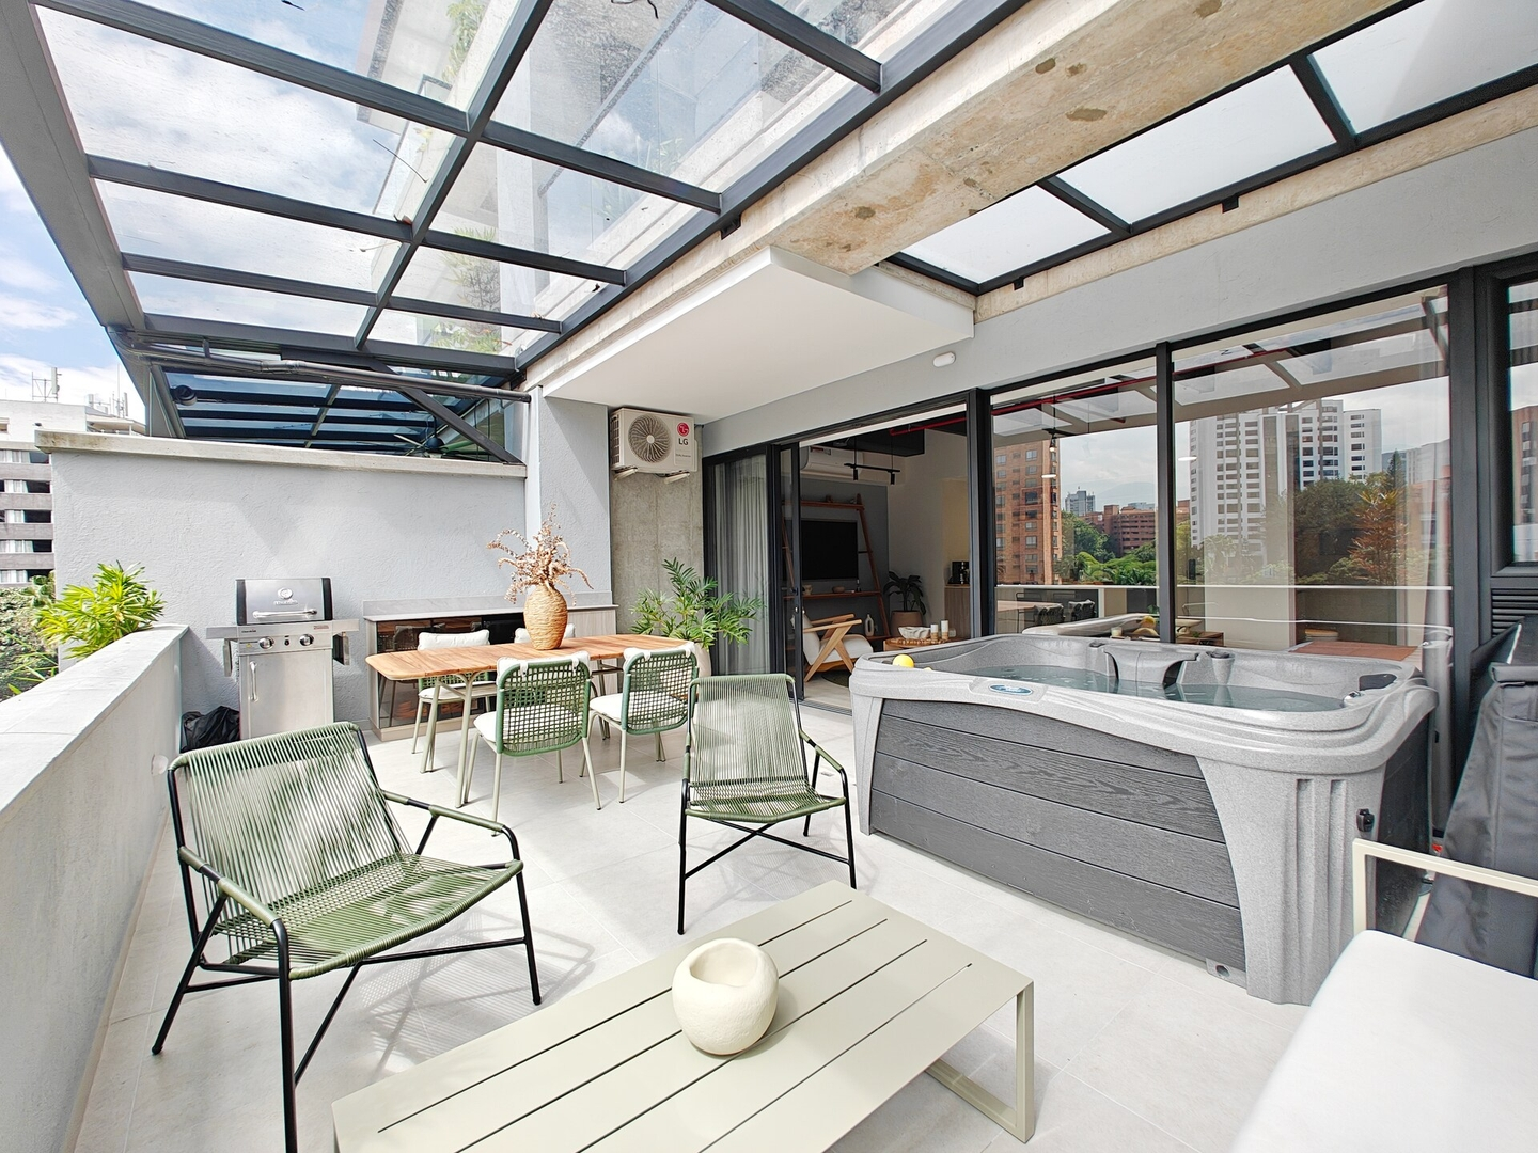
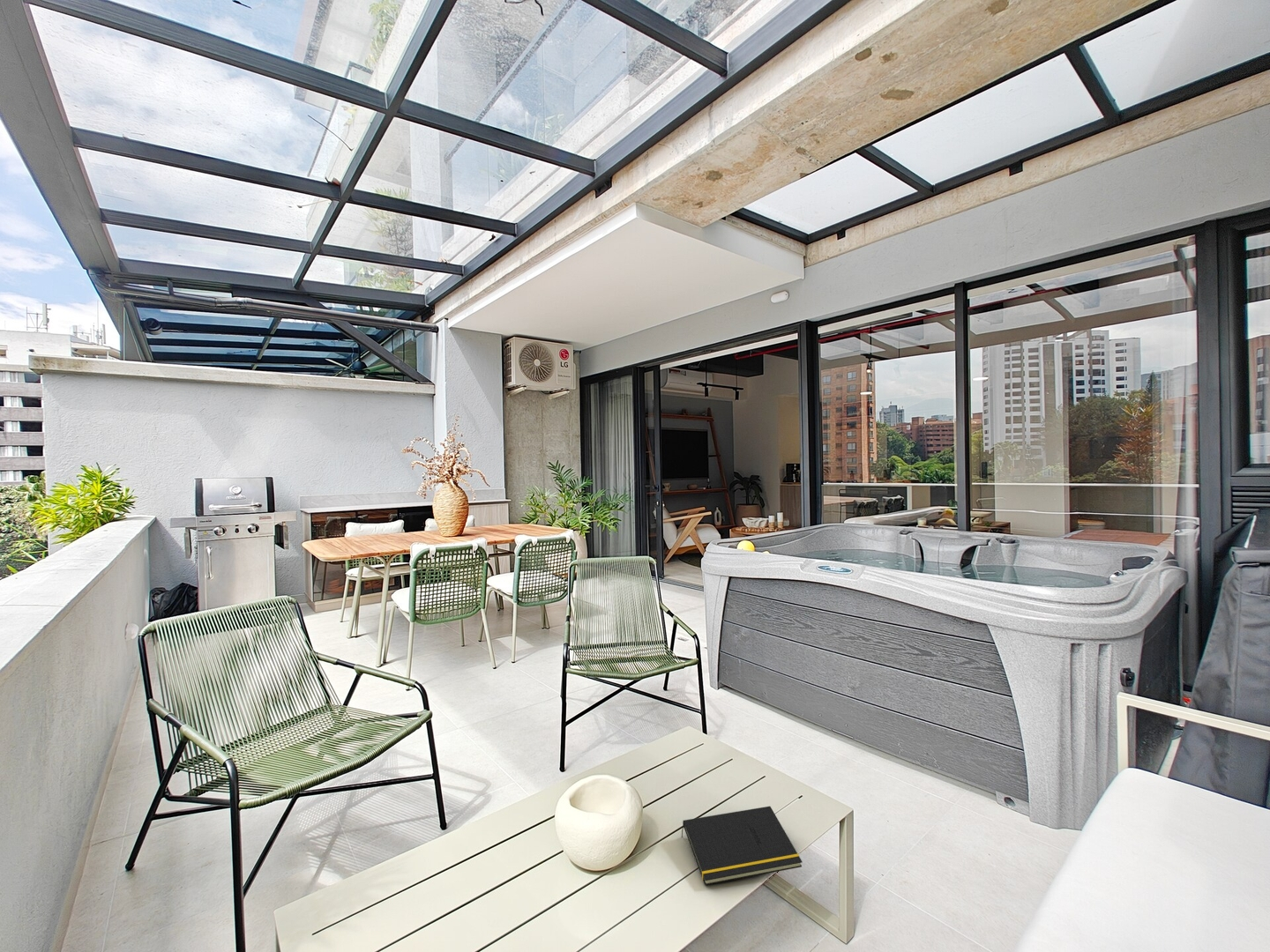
+ notepad [681,806,803,886]
